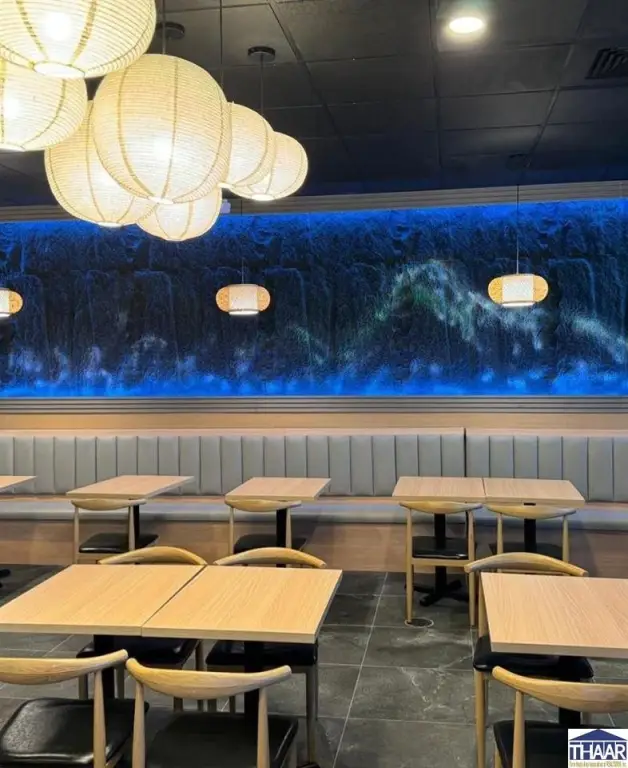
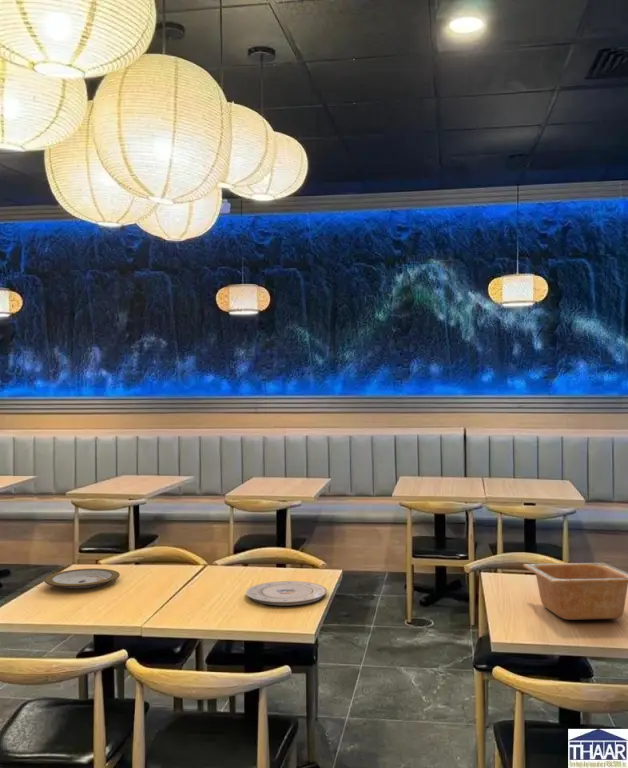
+ serving bowl [522,562,628,621]
+ plate [245,580,328,606]
+ plate [43,567,121,590]
